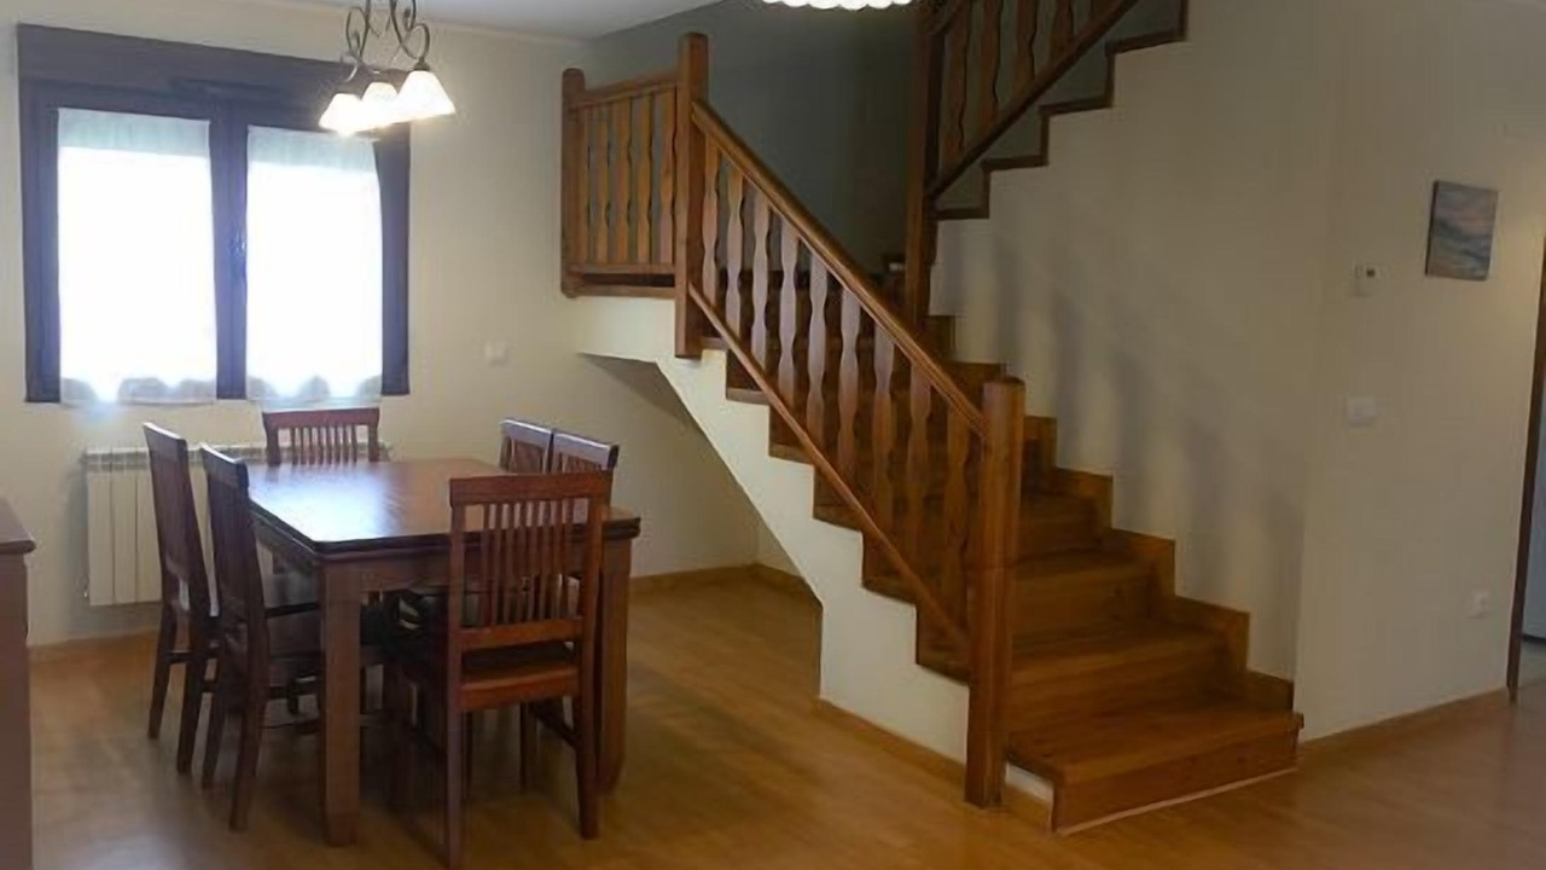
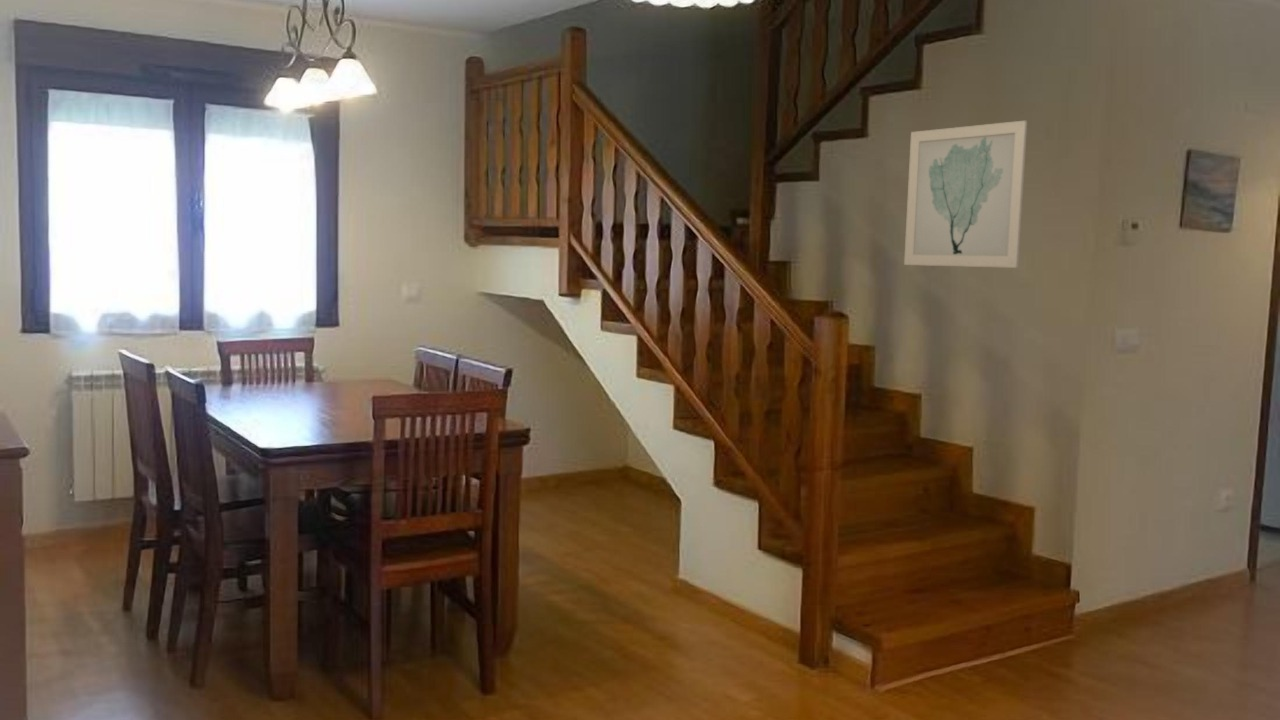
+ wall art [903,120,1028,269]
